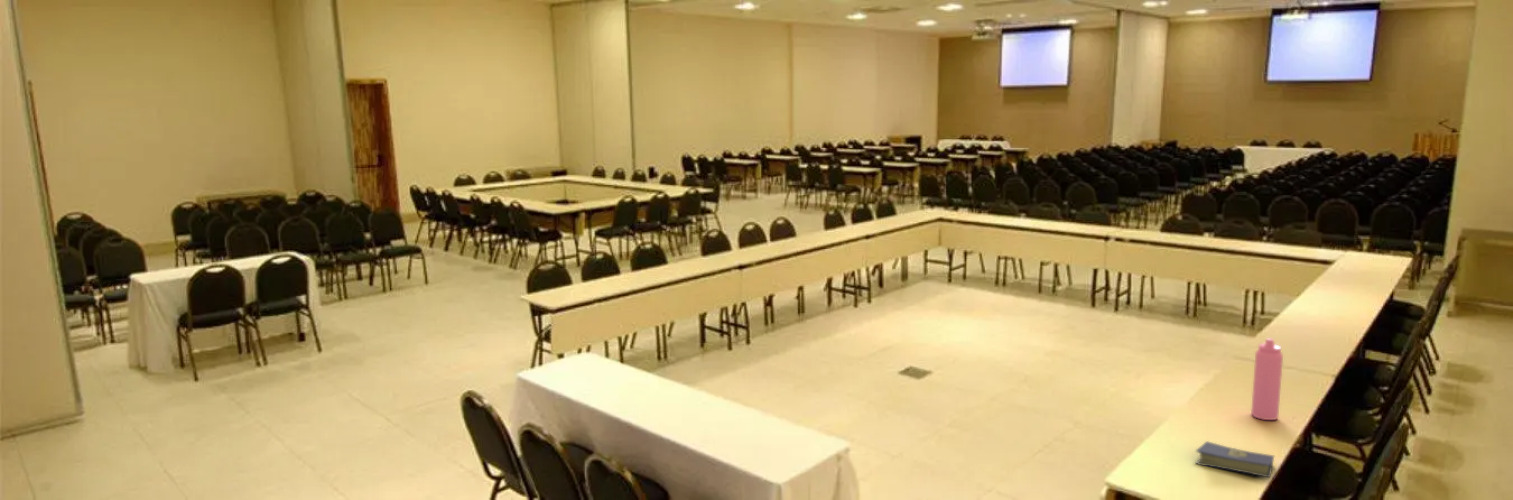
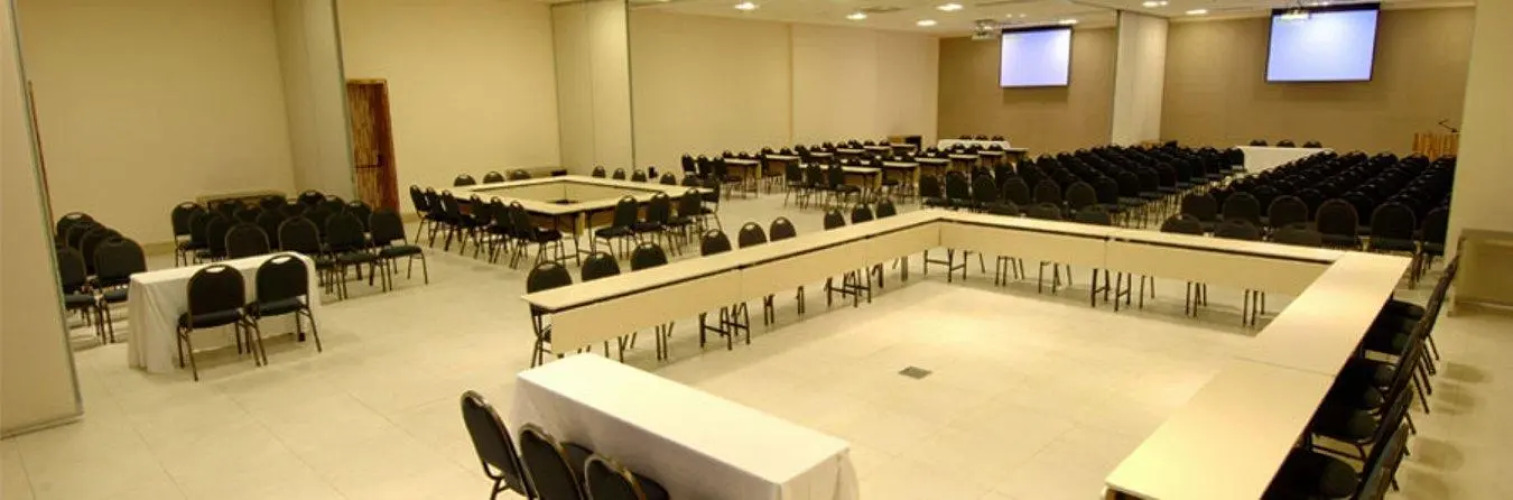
- water bottle [1250,337,1284,421]
- hardcover book [1194,440,1275,479]
